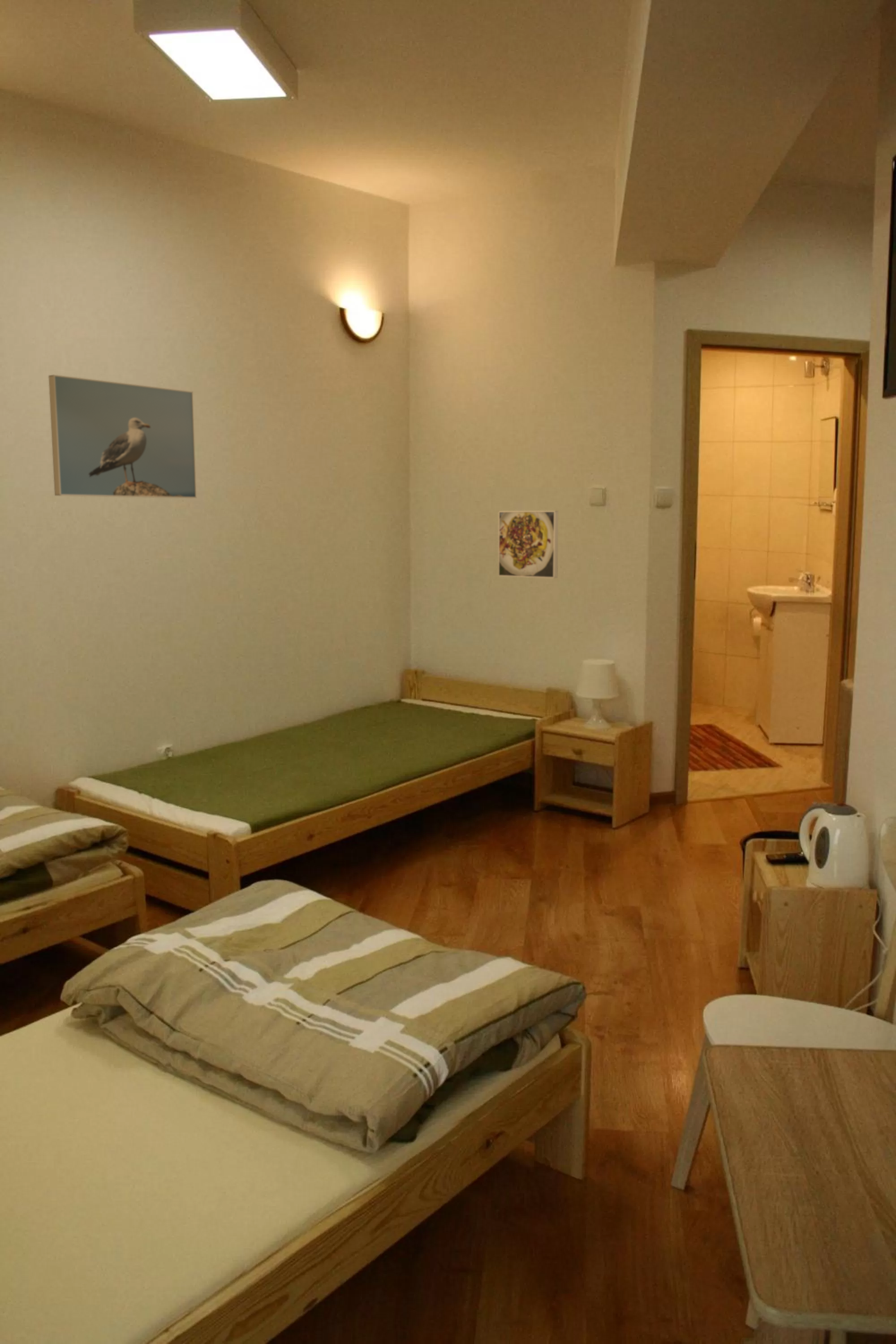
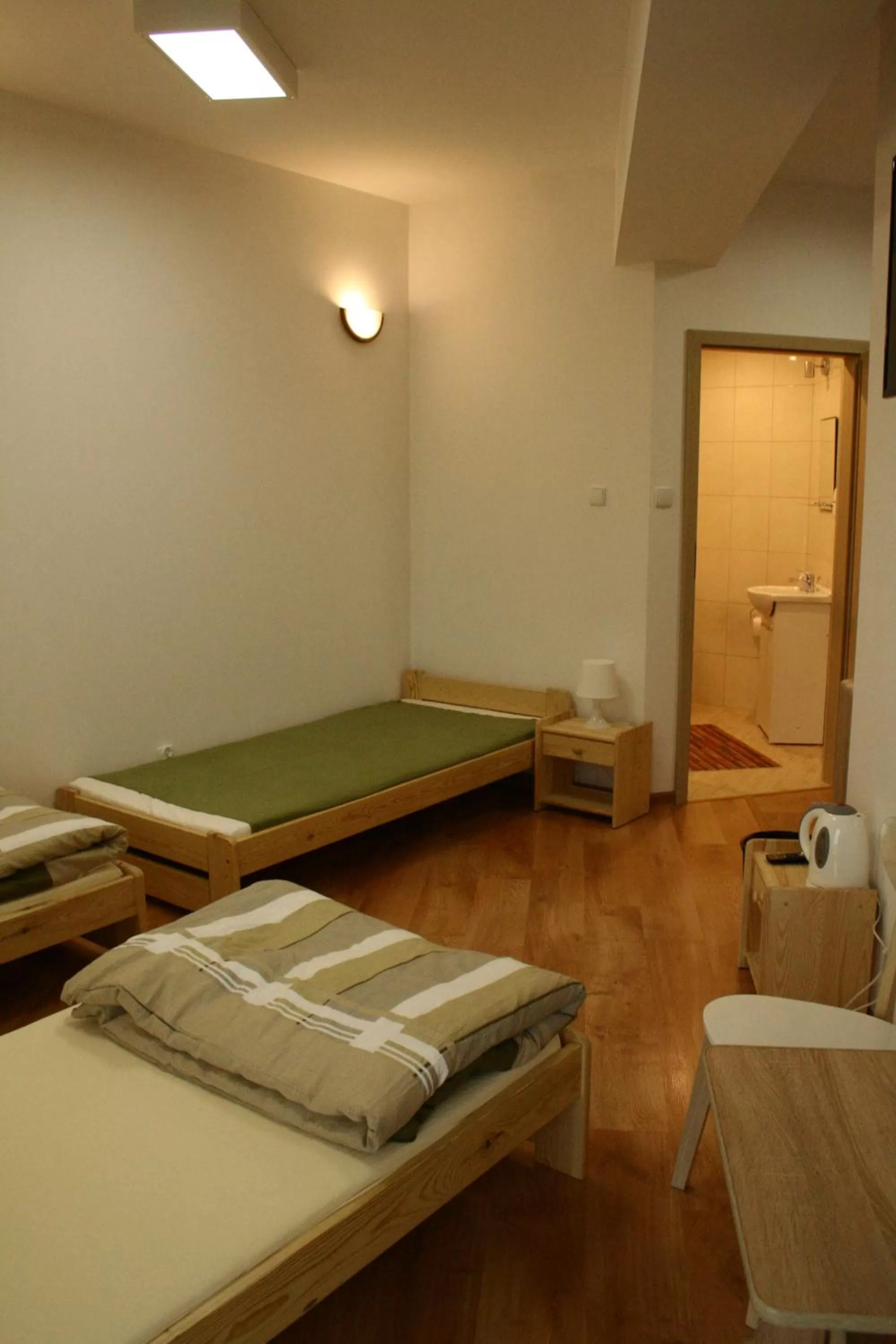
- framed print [48,375,197,499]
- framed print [498,510,559,578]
